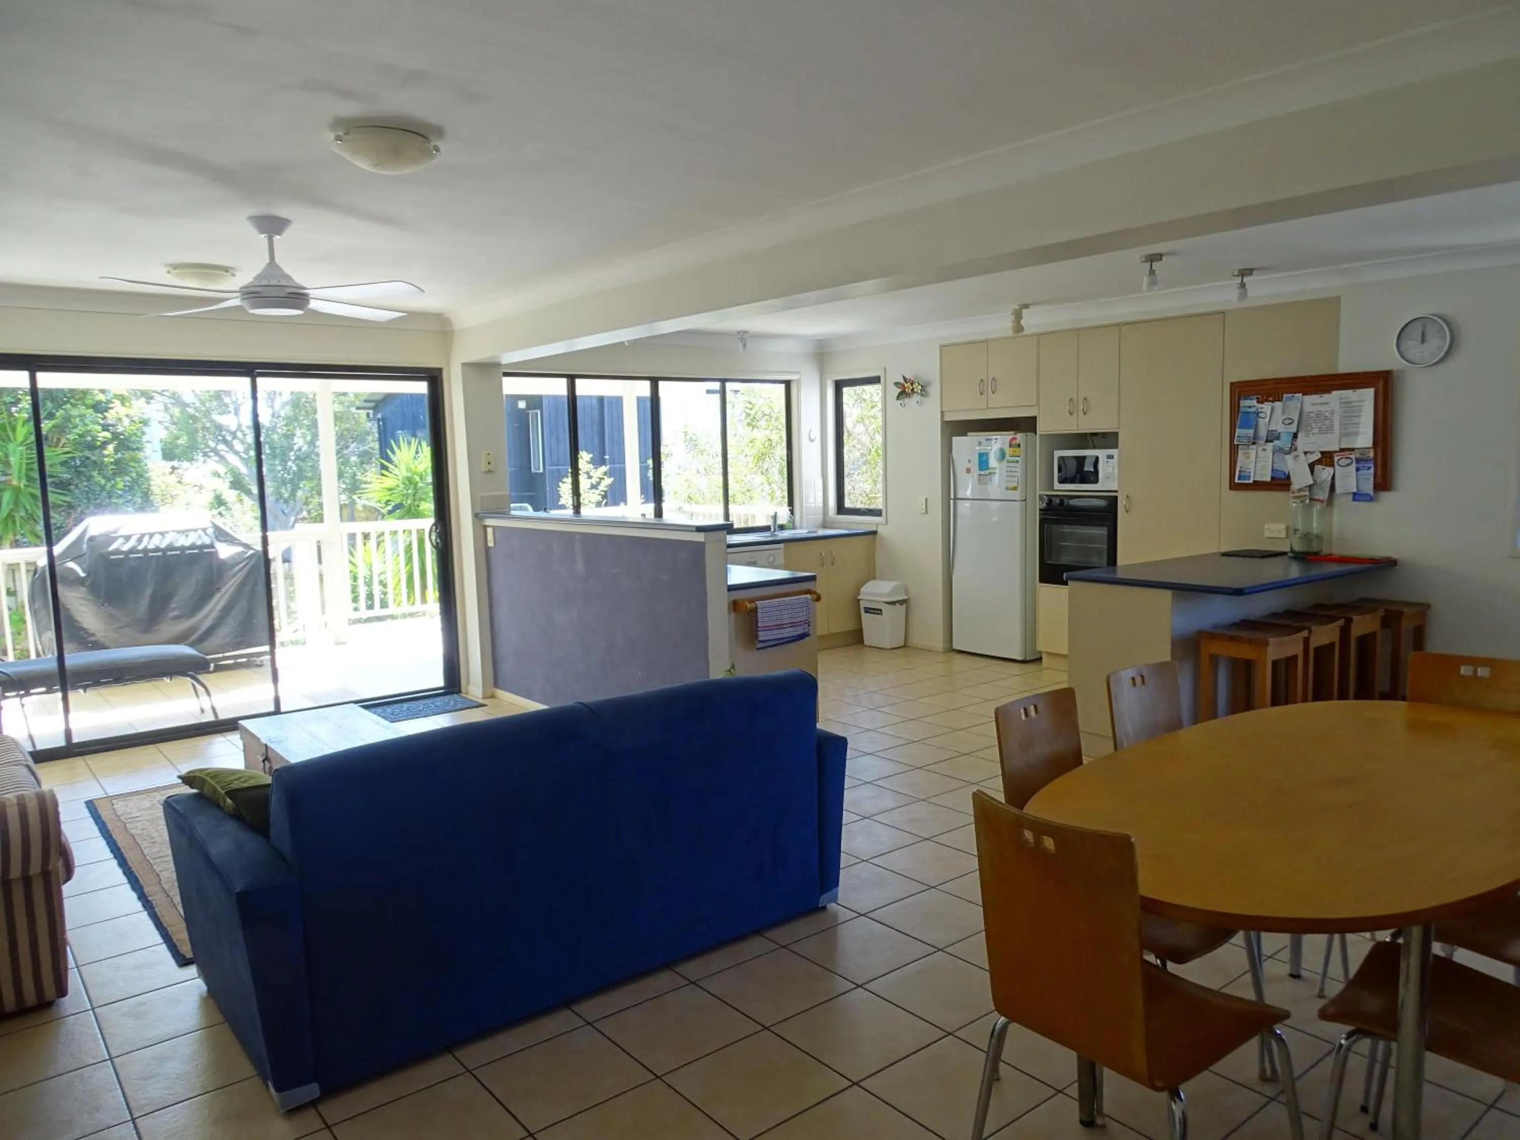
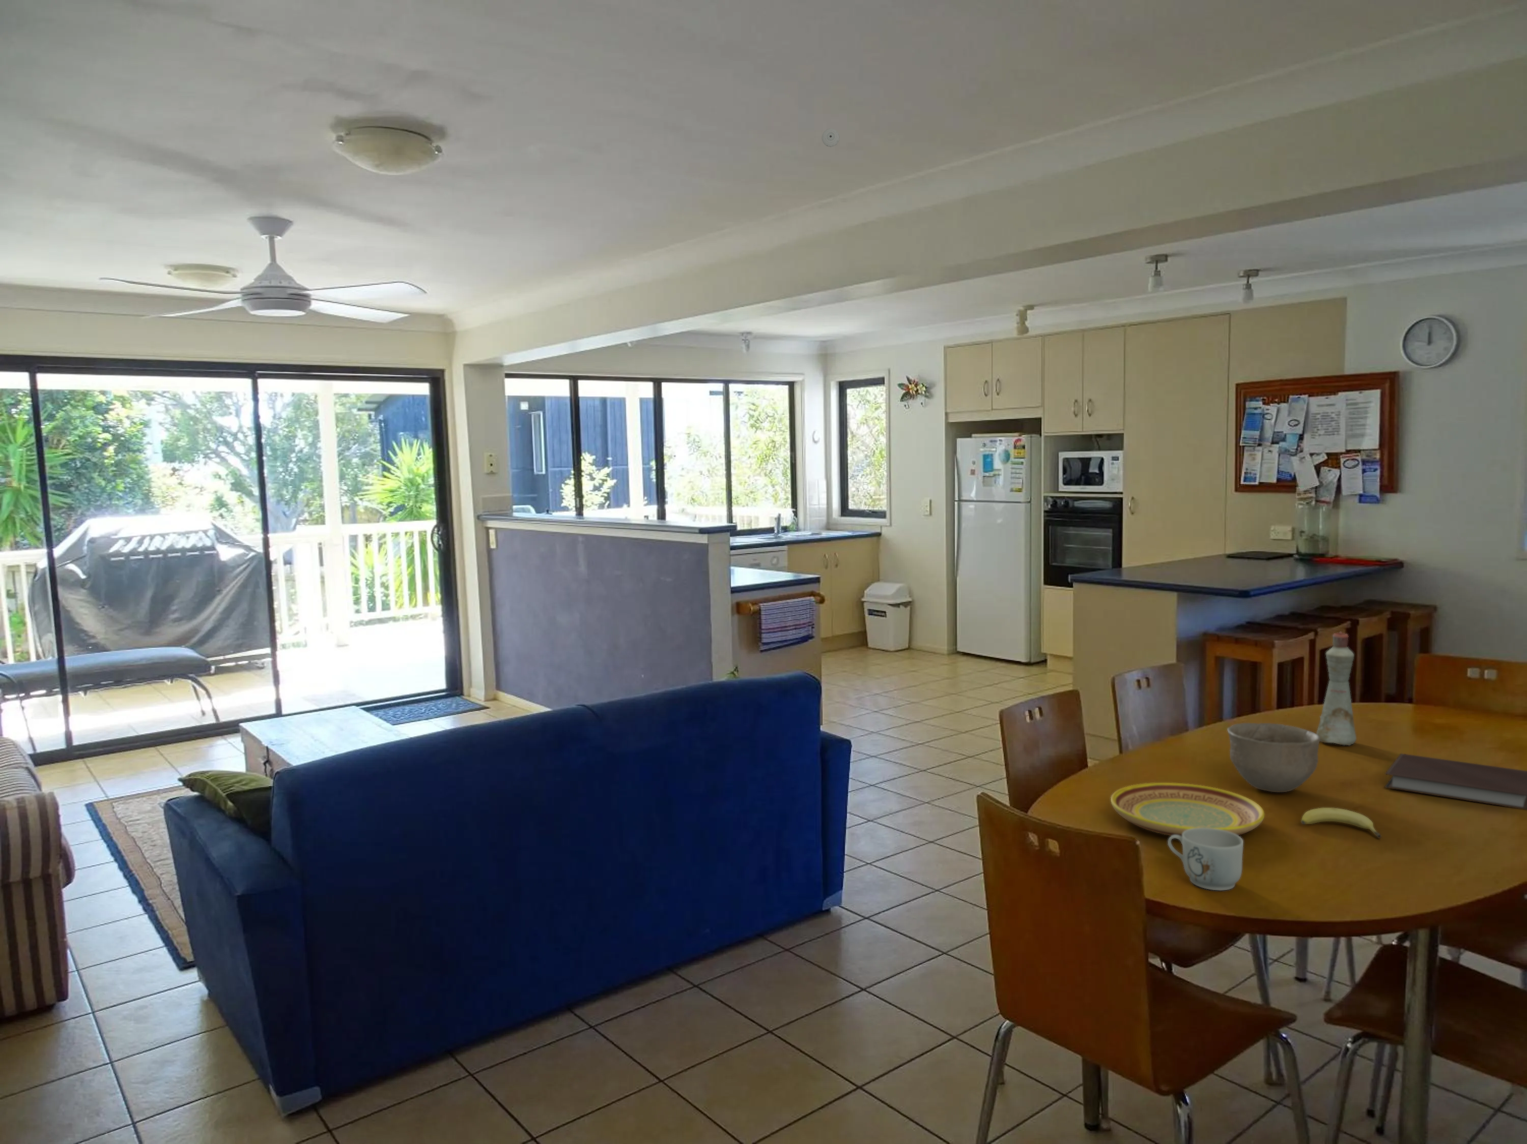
+ plate [1110,782,1265,836]
+ bowl [1226,722,1320,793]
+ fruit [1301,806,1383,839]
+ smoke detector [821,129,840,148]
+ notebook [1384,753,1527,810]
+ bottle [1315,632,1357,746]
+ mug [1167,828,1244,890]
